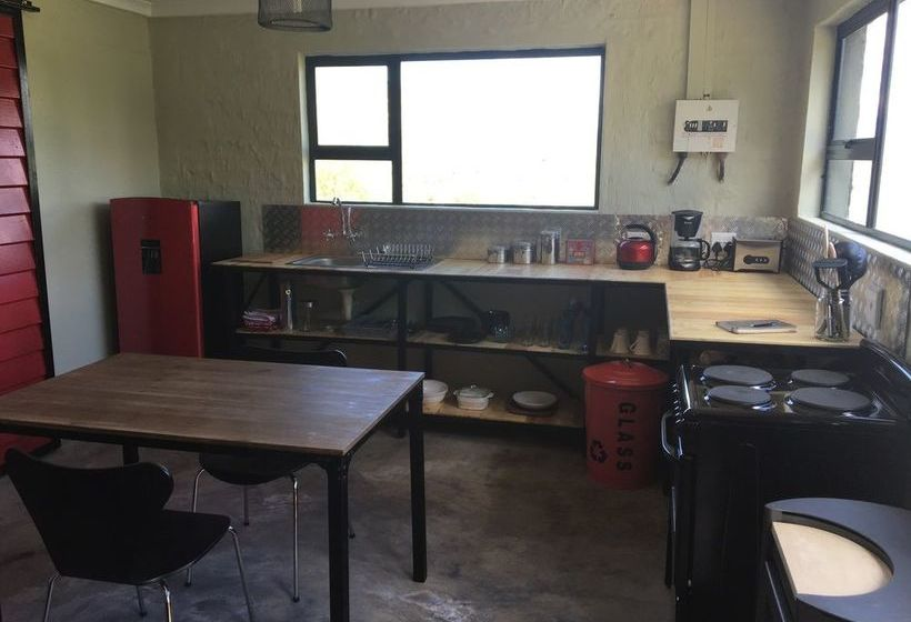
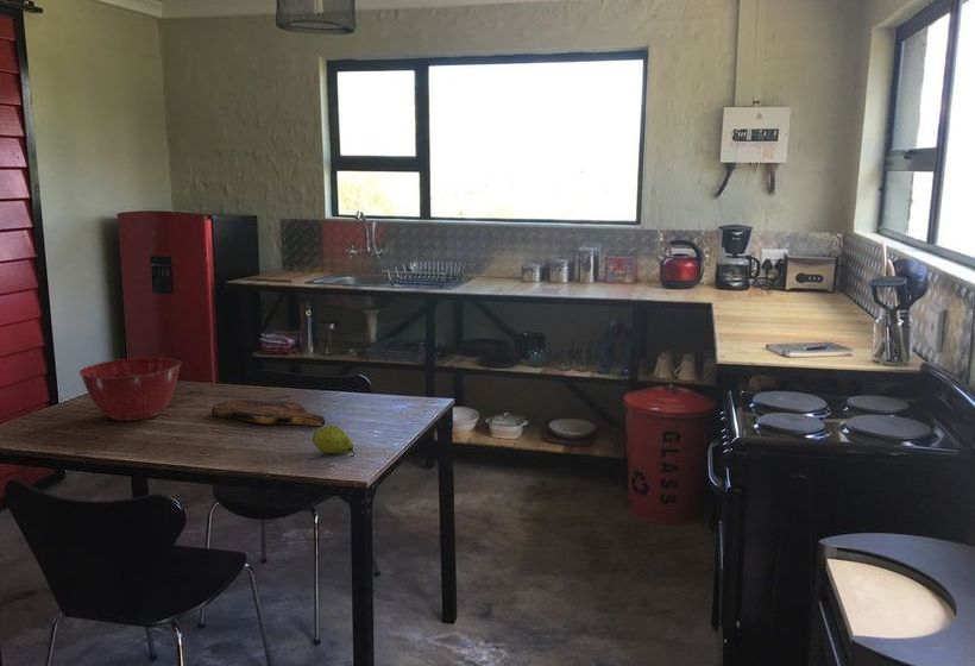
+ mixing bowl [77,357,182,422]
+ cutting board [210,398,327,427]
+ fruit [312,423,356,458]
